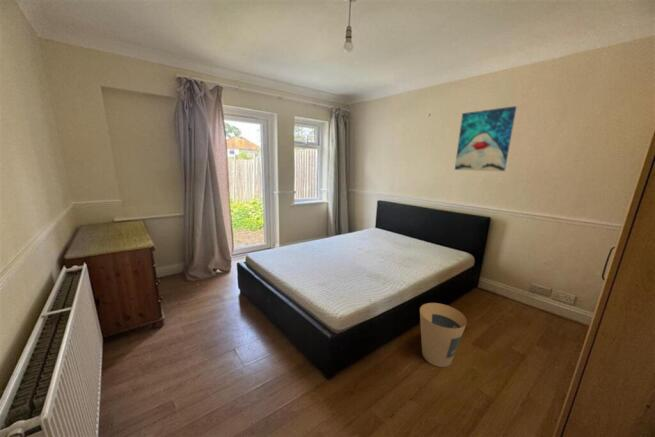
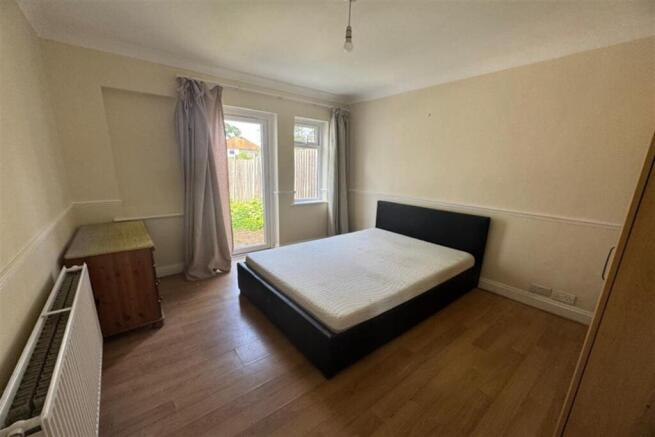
- wall art [454,105,517,172]
- trash can [419,302,468,368]
